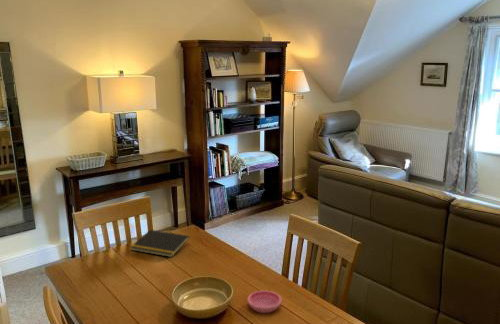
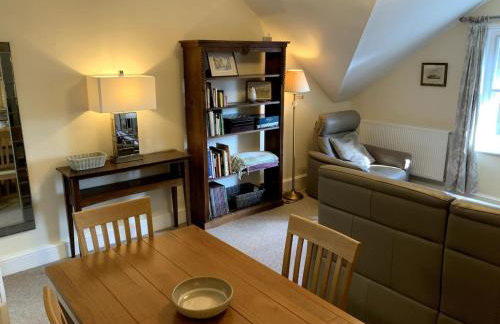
- saucer [246,290,283,314]
- notepad [129,229,190,258]
